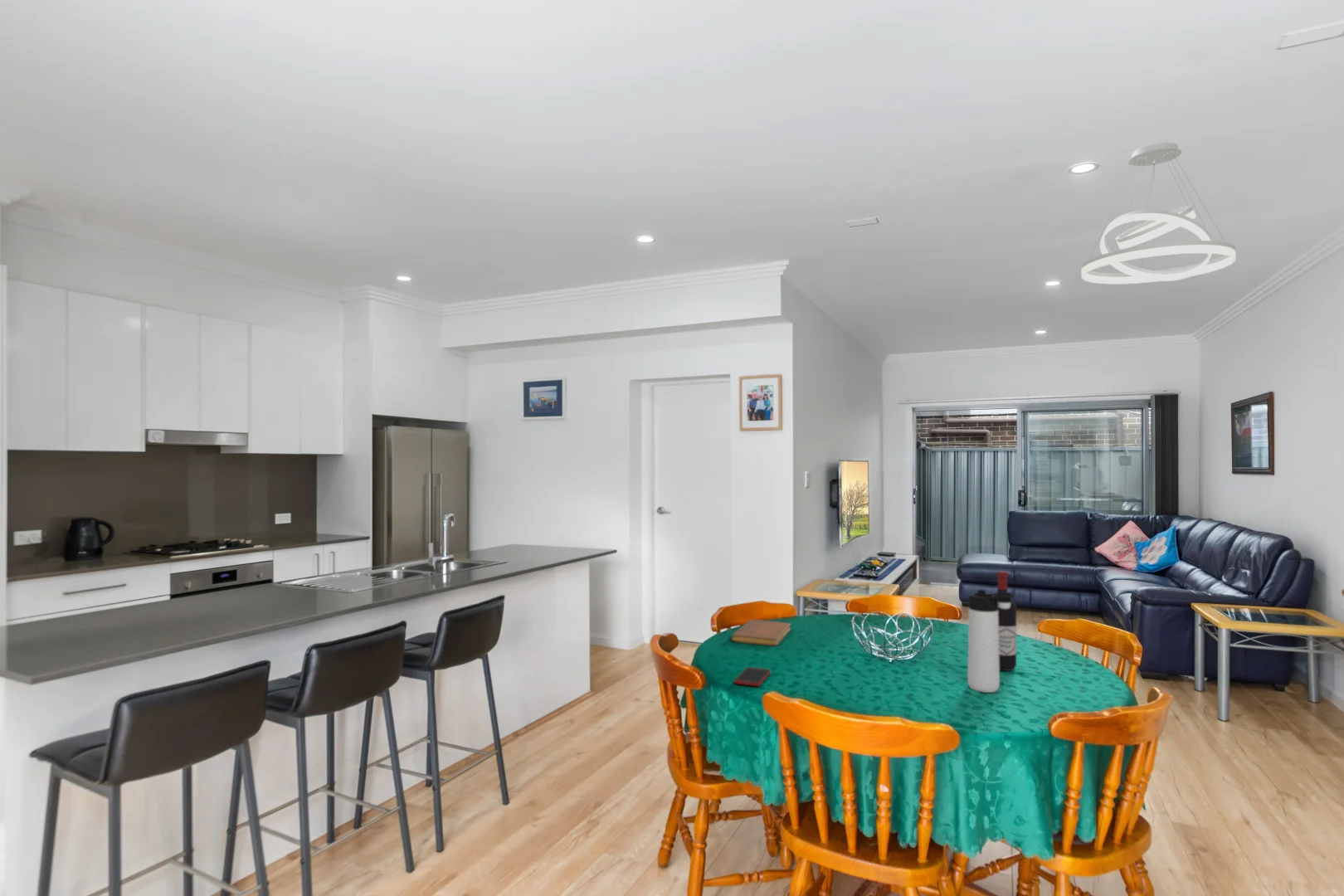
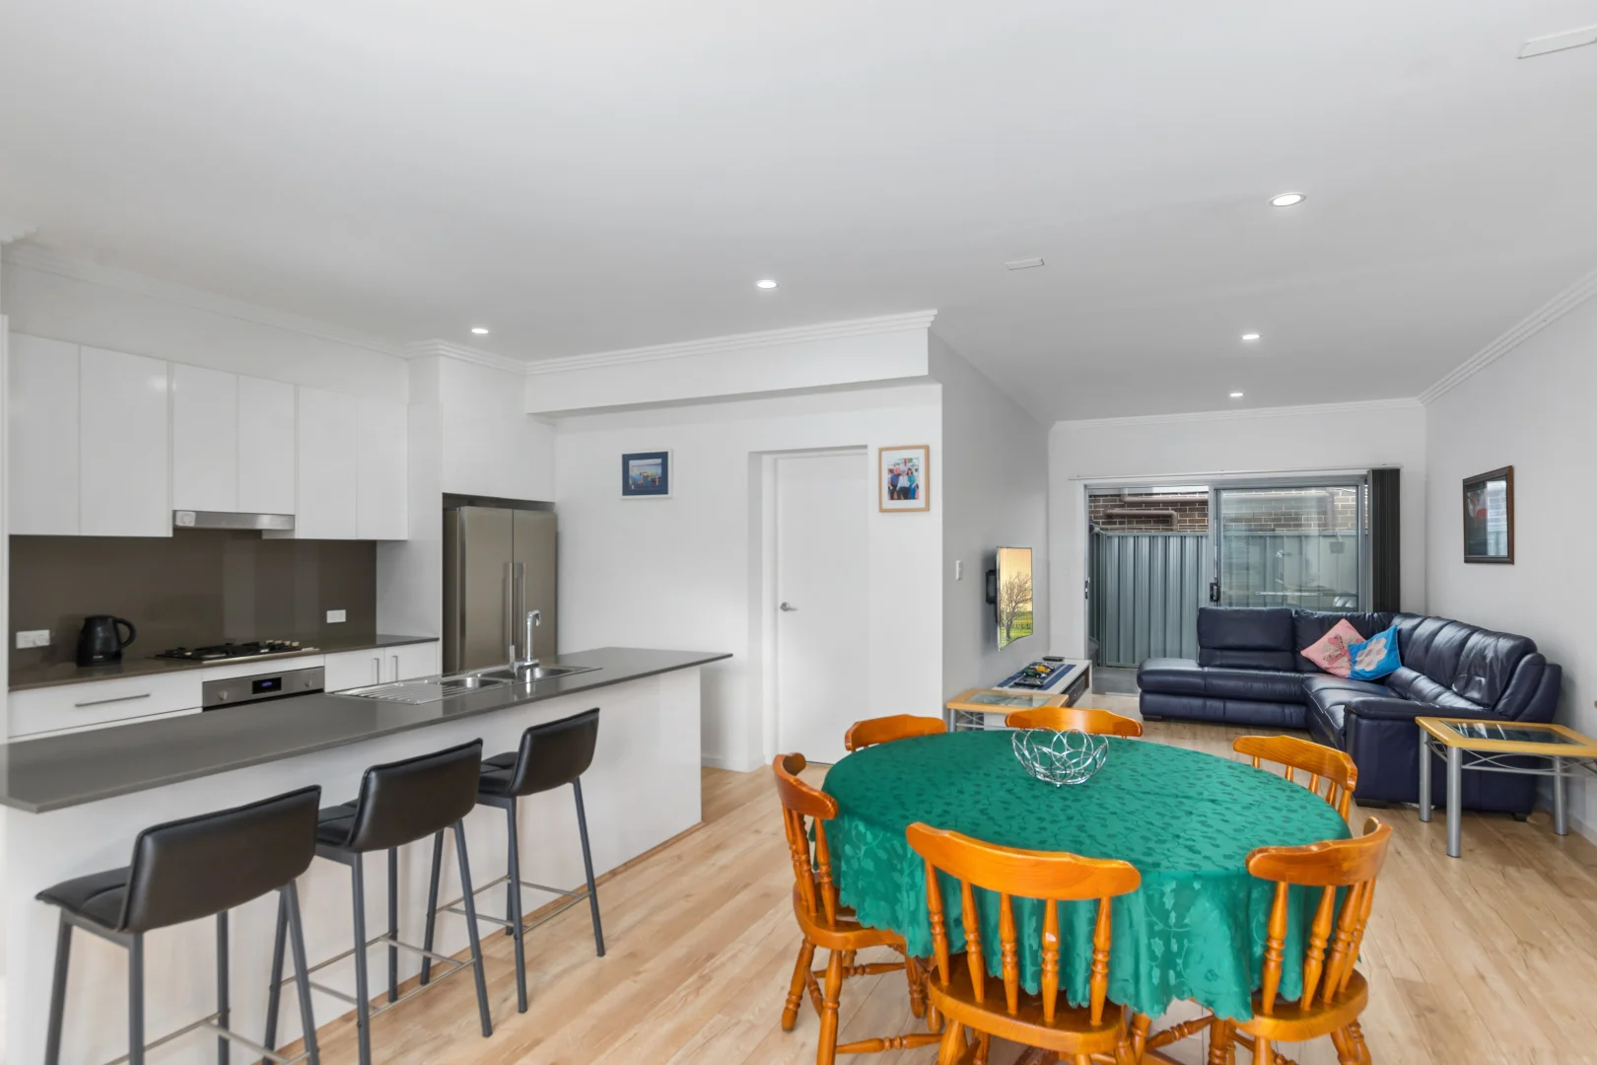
- wine bottle [996,570,1017,672]
- pendant light [1080,142,1236,285]
- cell phone [733,666,772,687]
- thermos bottle [967,589,1015,694]
- notebook [730,619,791,647]
